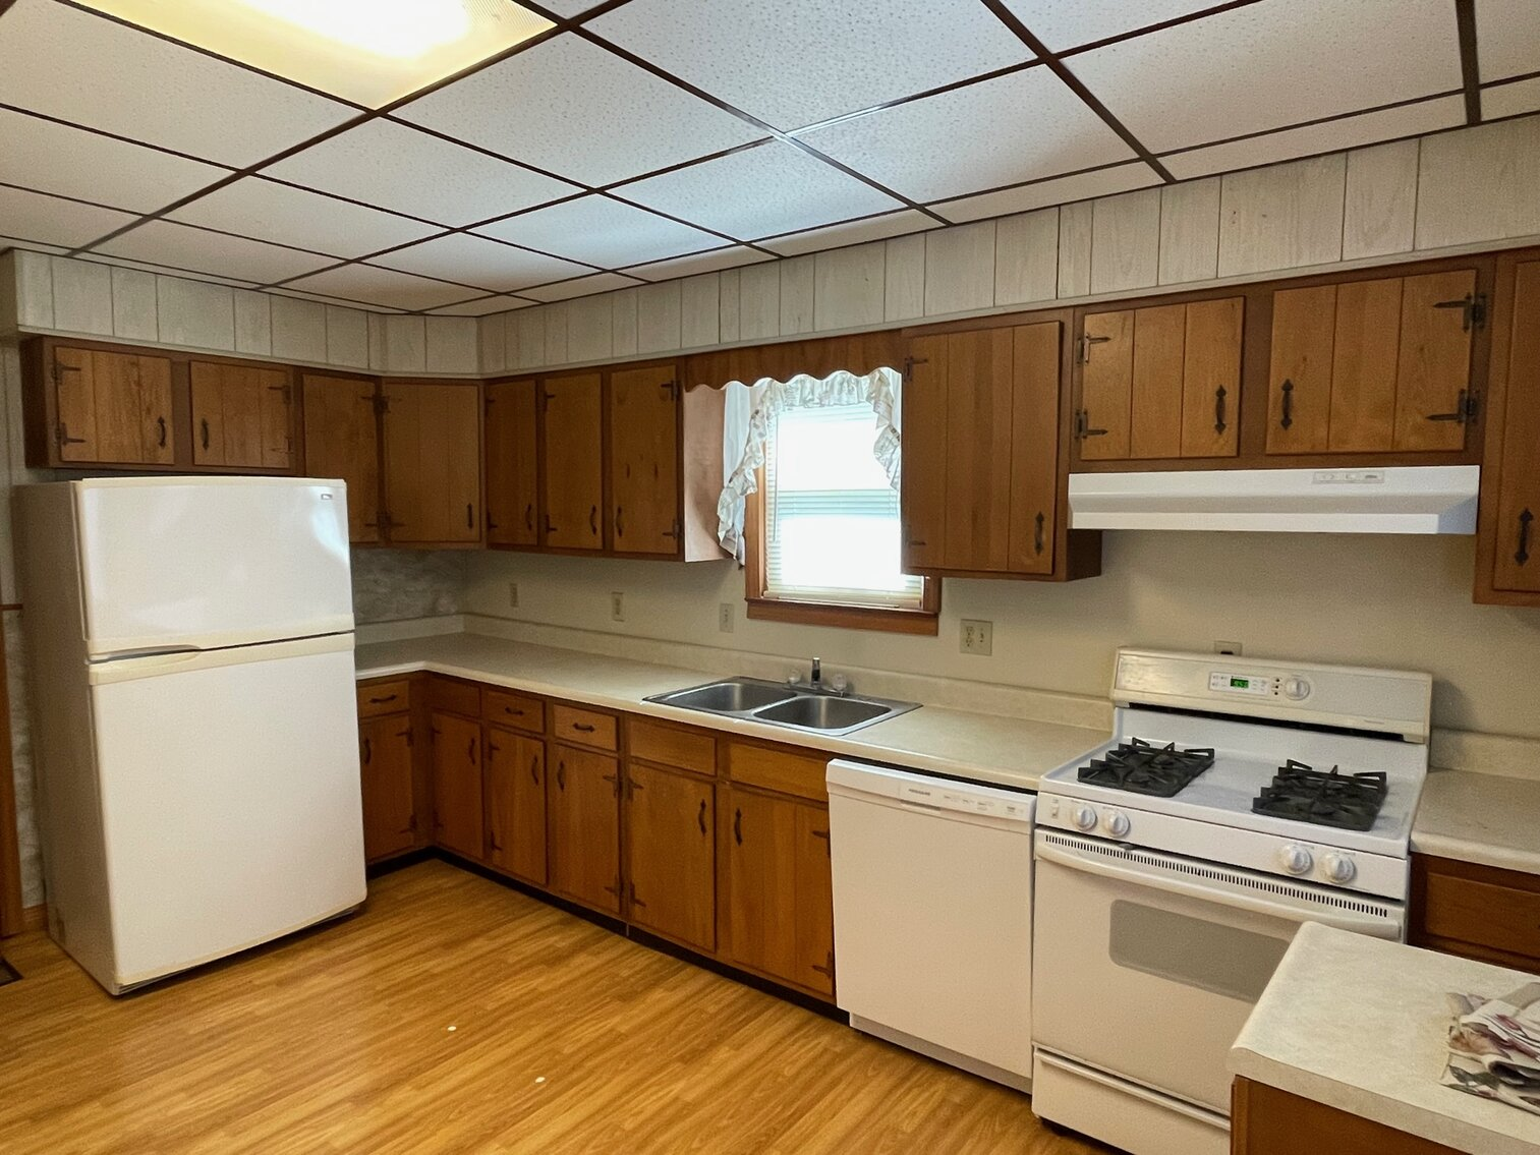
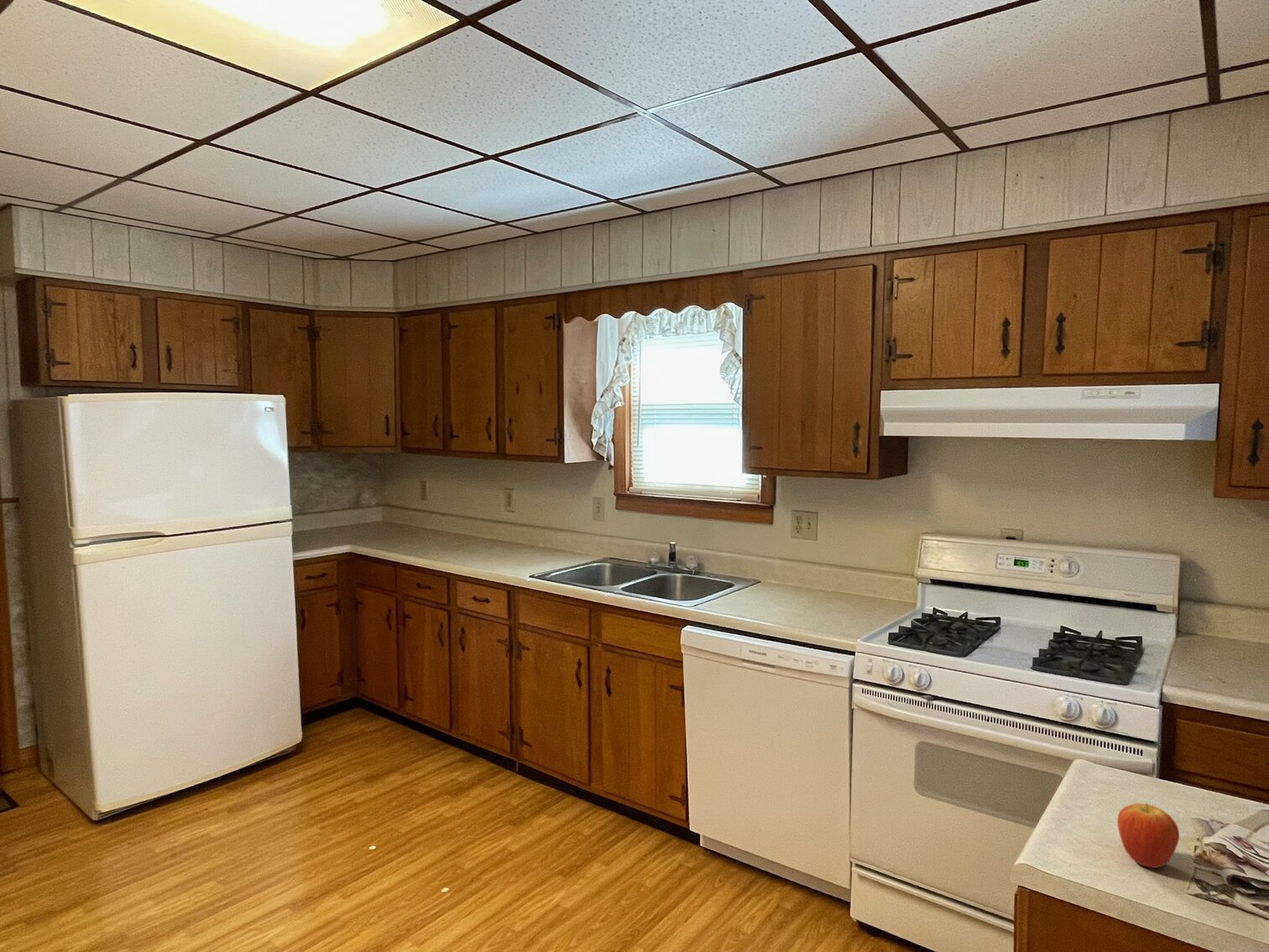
+ fruit [1116,802,1180,869]
